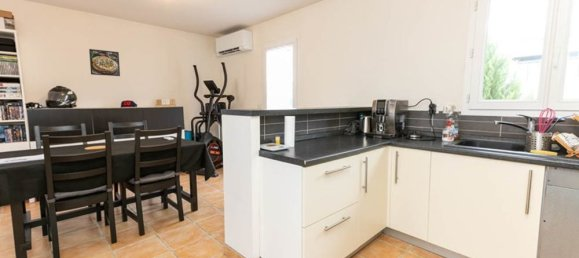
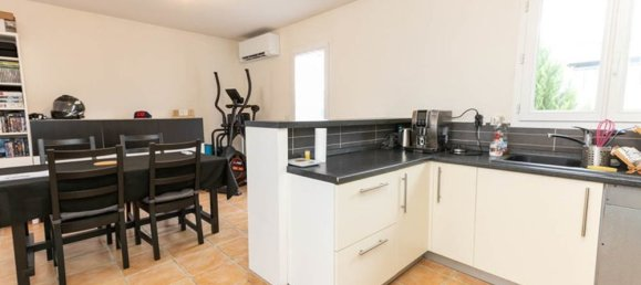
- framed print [88,48,121,77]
